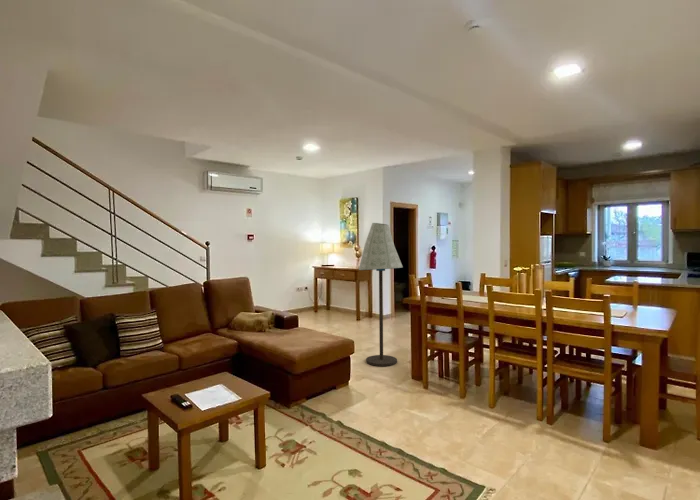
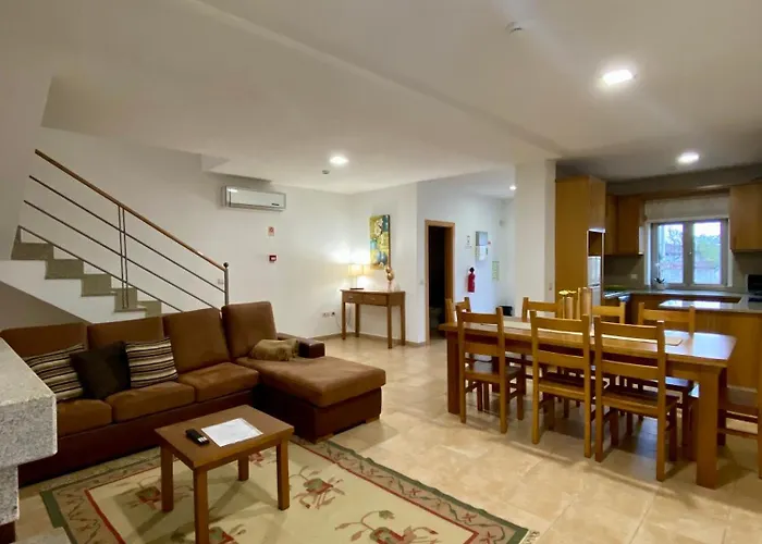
- floor lamp [358,222,404,367]
